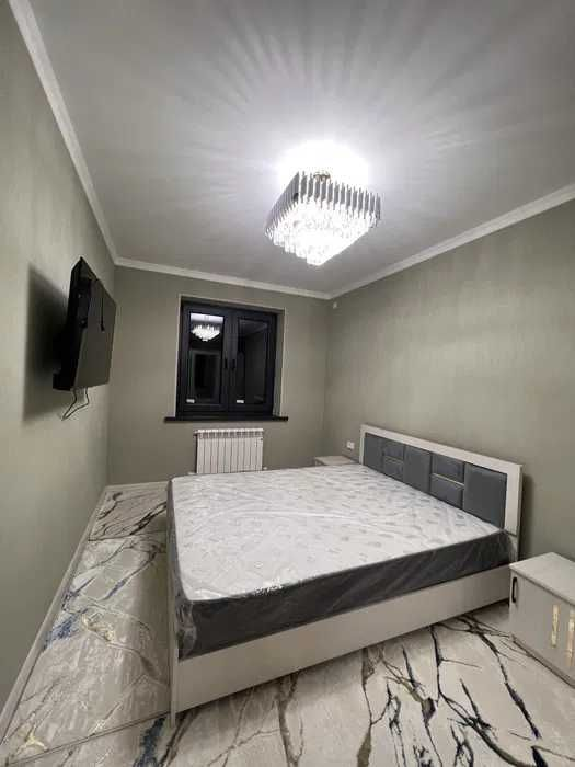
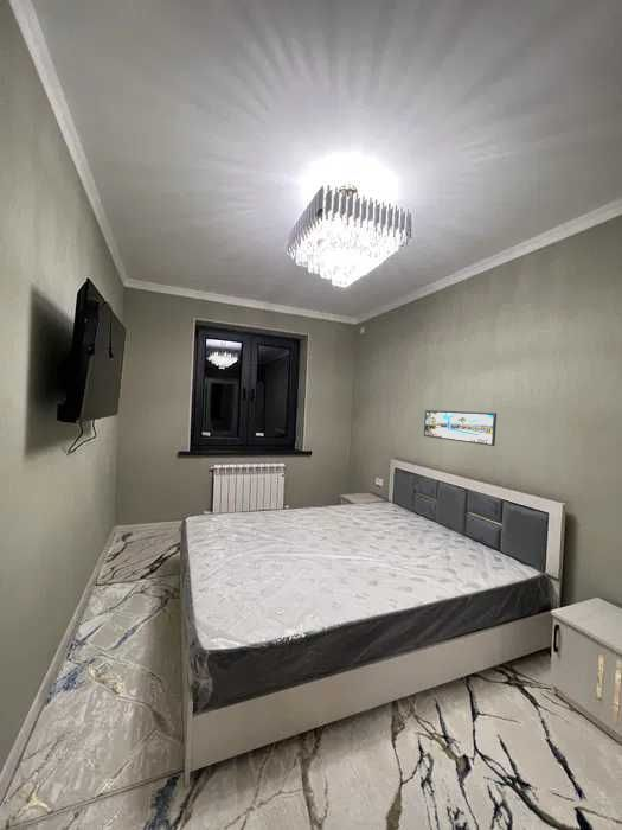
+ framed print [423,409,498,447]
